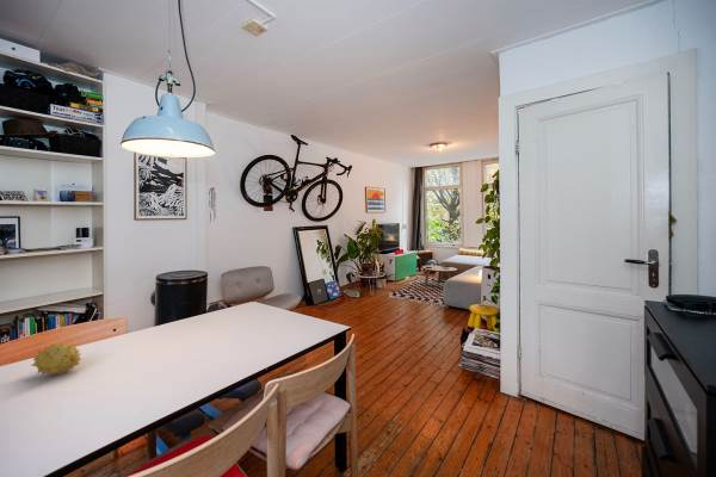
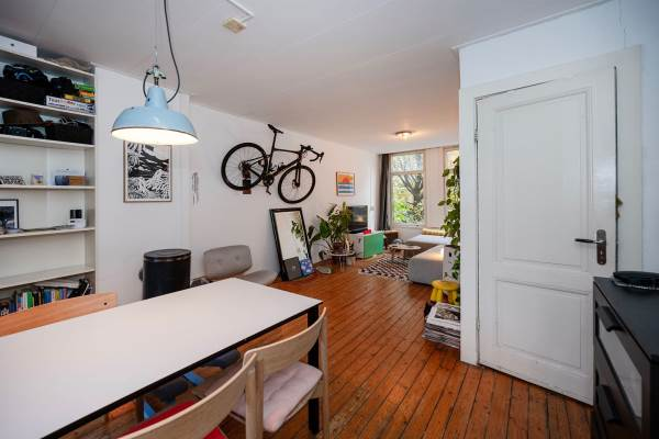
- fruit [30,341,82,378]
